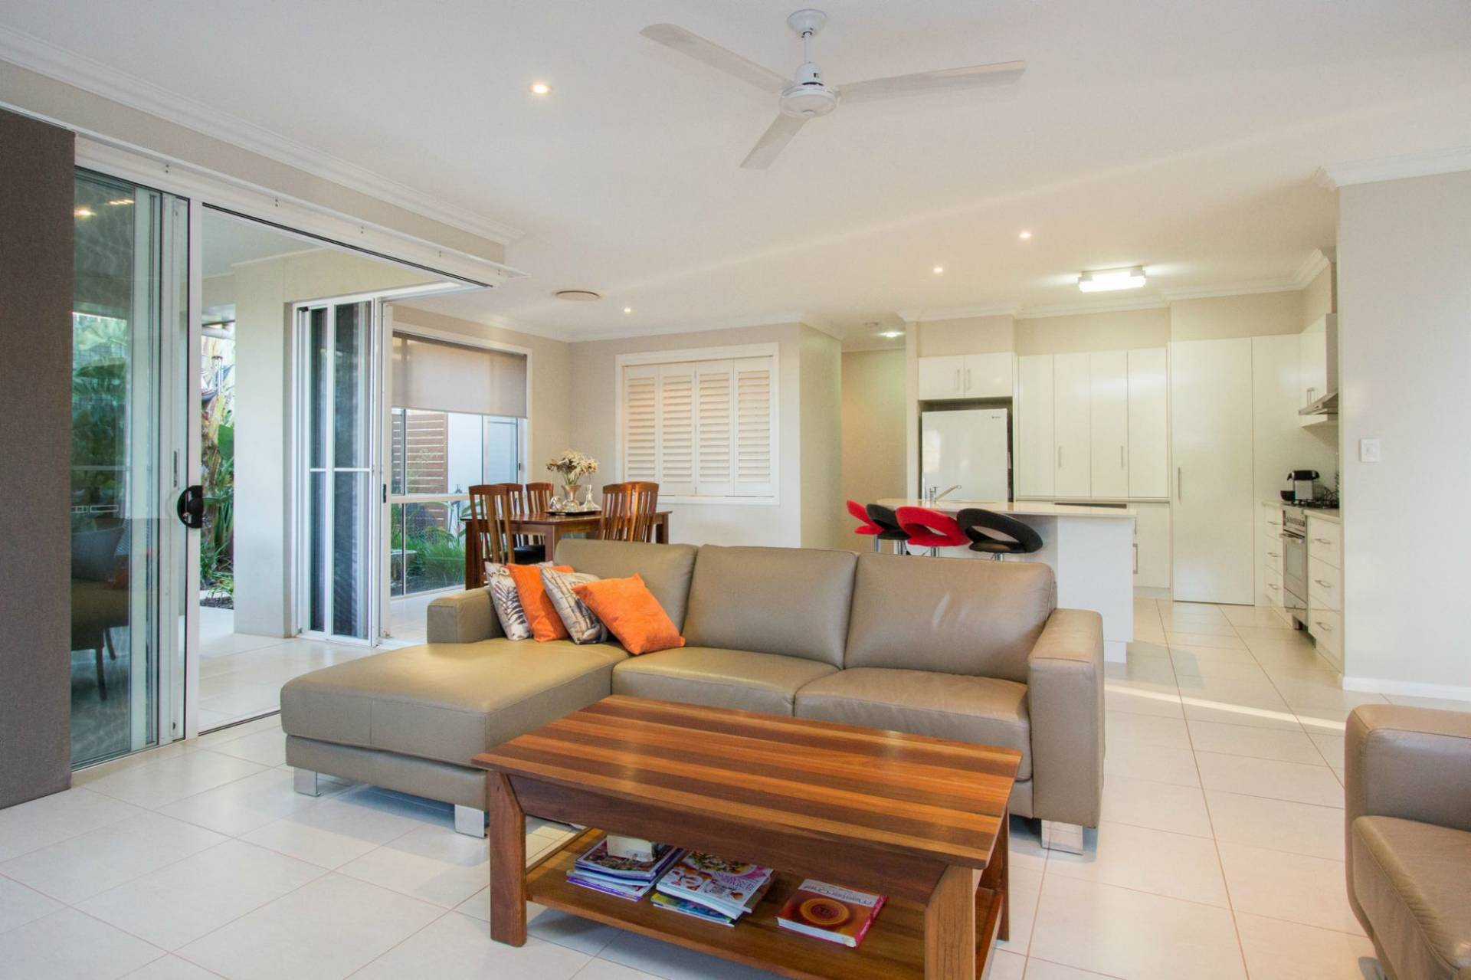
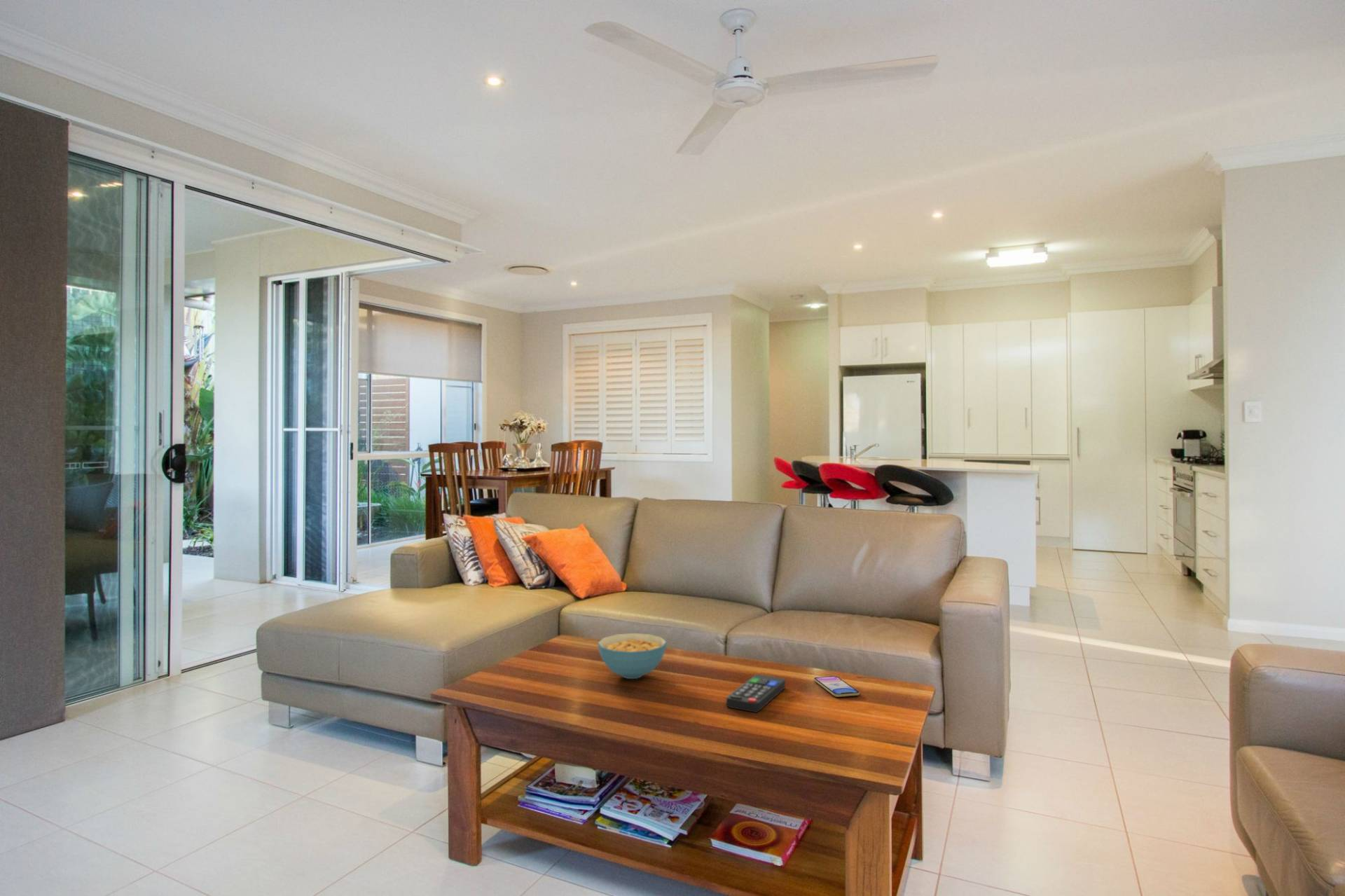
+ smartphone [813,675,860,698]
+ cereal bowl [597,633,668,680]
+ remote control [726,674,786,713]
